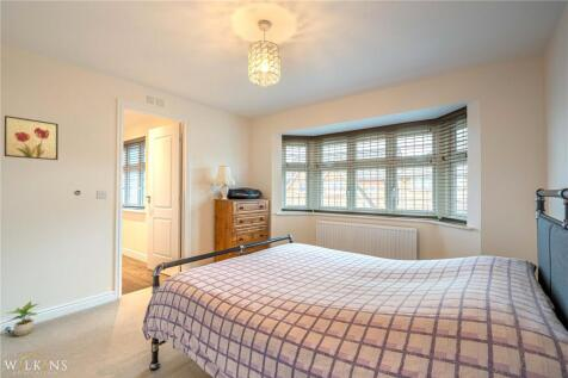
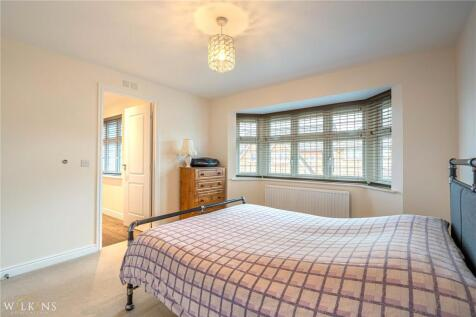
- potted plant [5,300,41,337]
- wall art [4,114,60,161]
